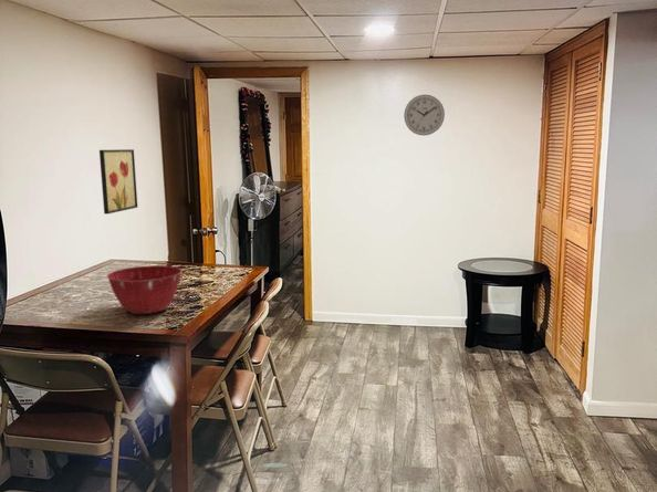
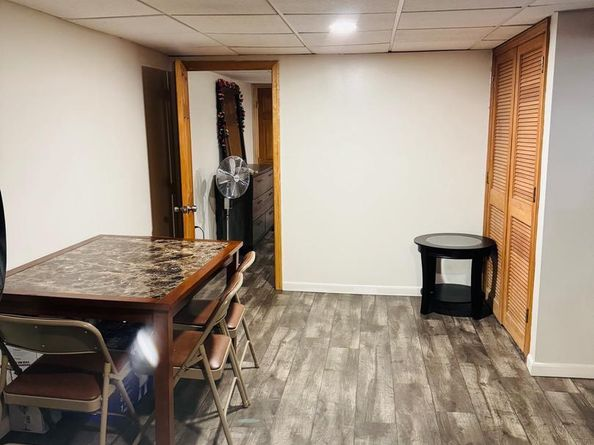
- wall clock [403,94,446,137]
- mixing bowl [106,264,184,315]
- wall art [98,148,138,214]
